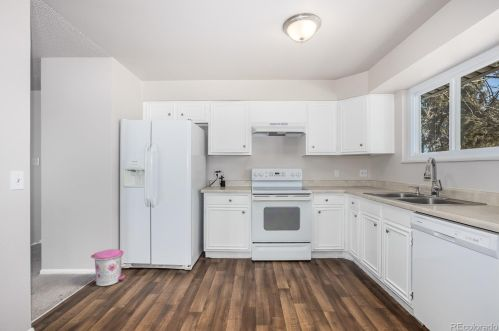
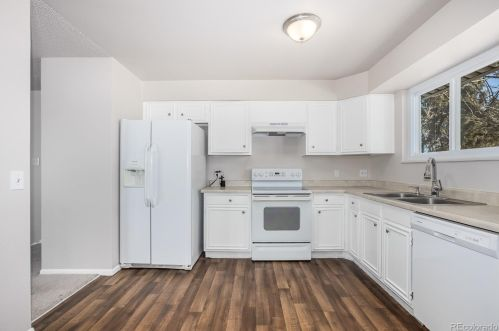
- trash can [90,248,126,287]
